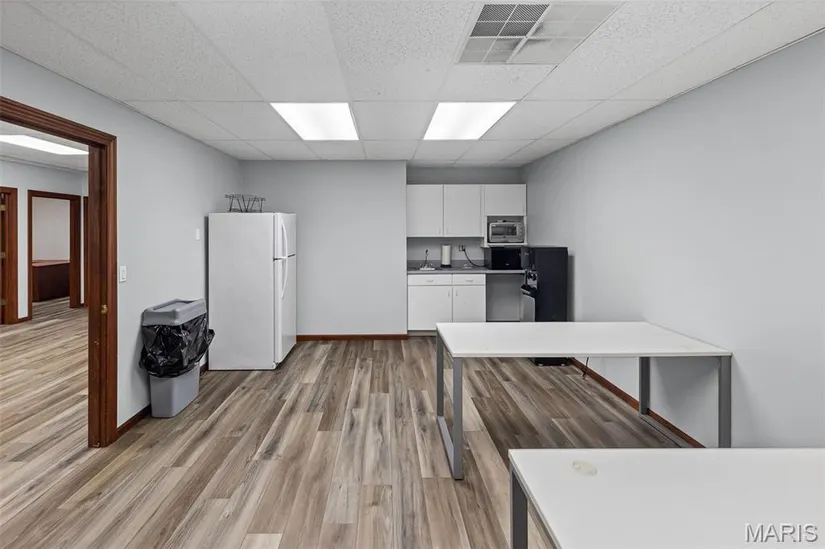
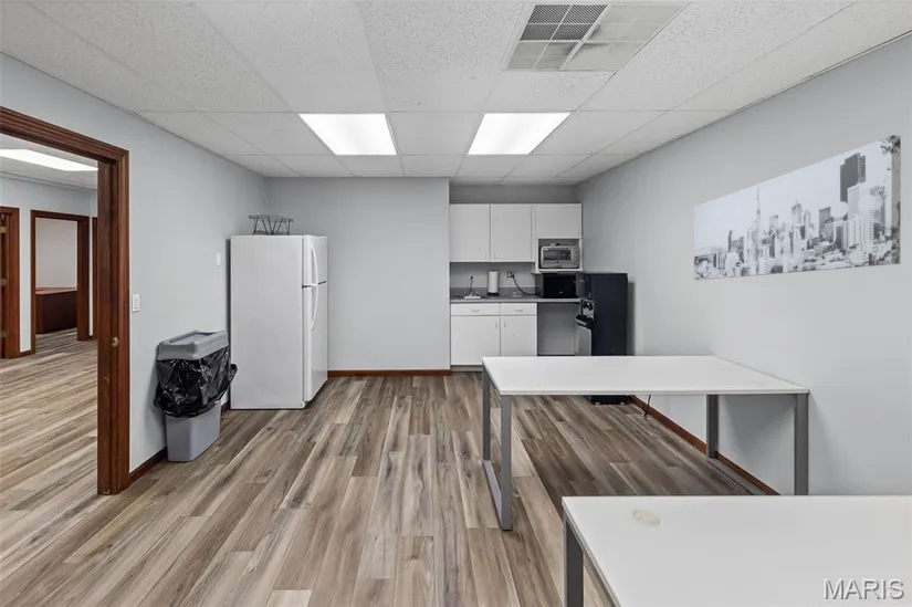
+ wall art [693,135,902,281]
